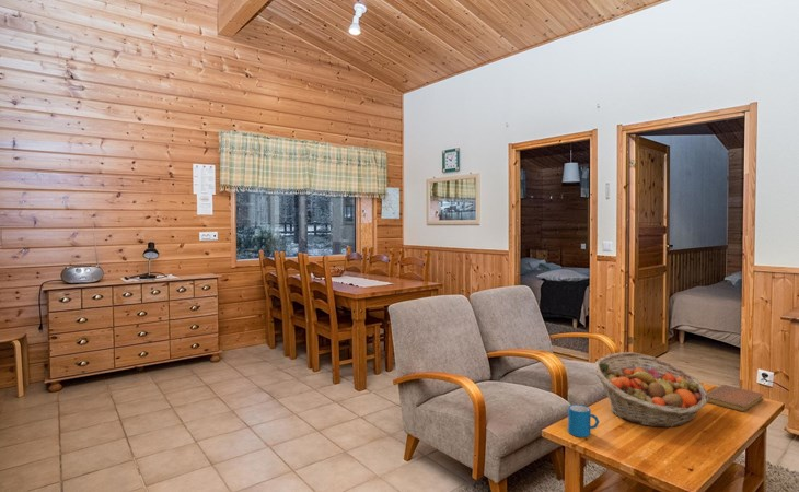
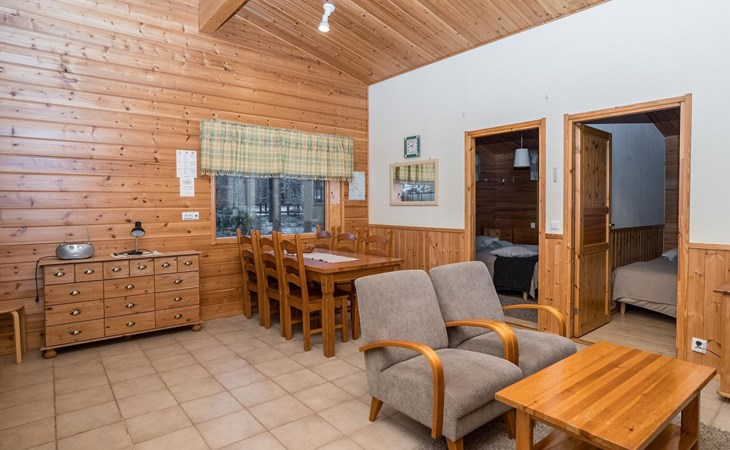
- notebook [707,384,765,413]
- mug [567,403,600,438]
- fruit basket [593,351,708,429]
